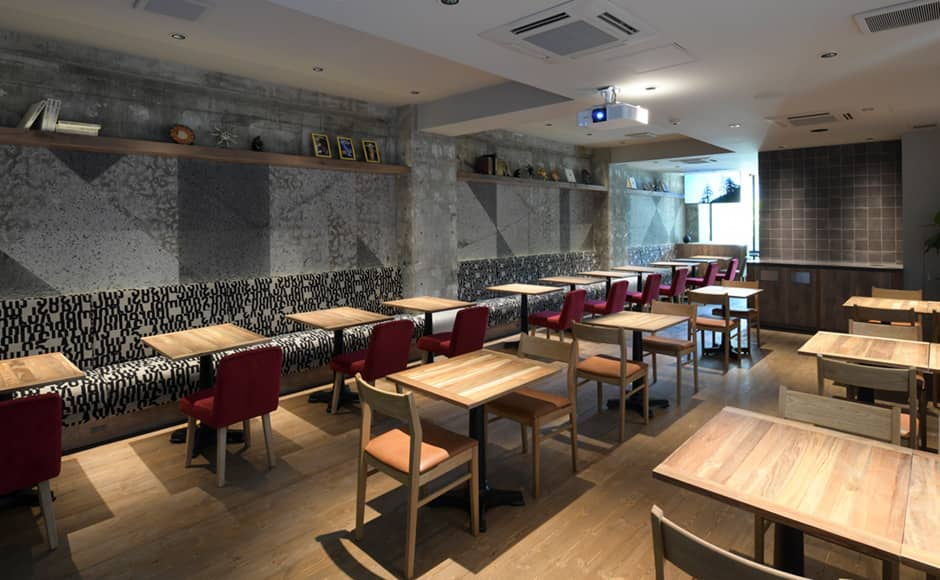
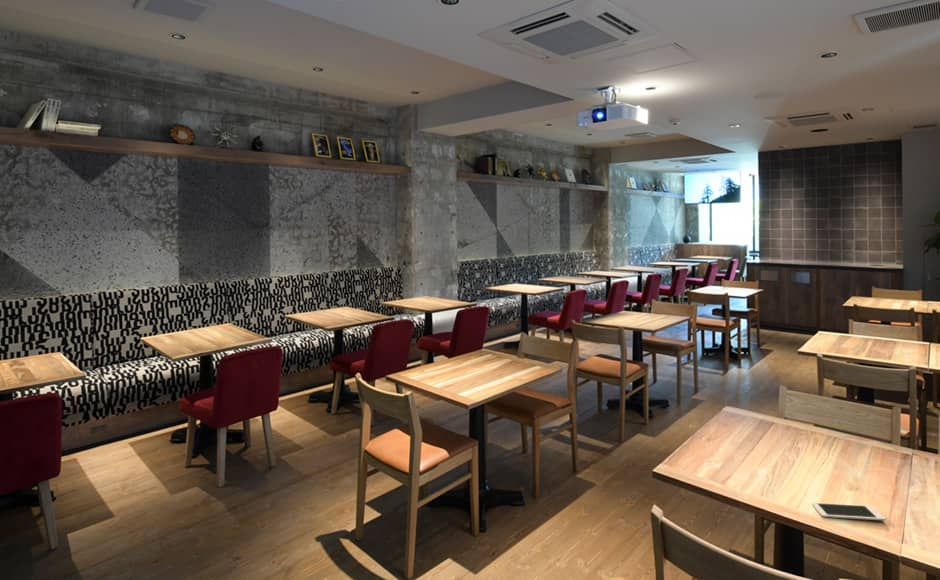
+ cell phone [811,502,887,522]
